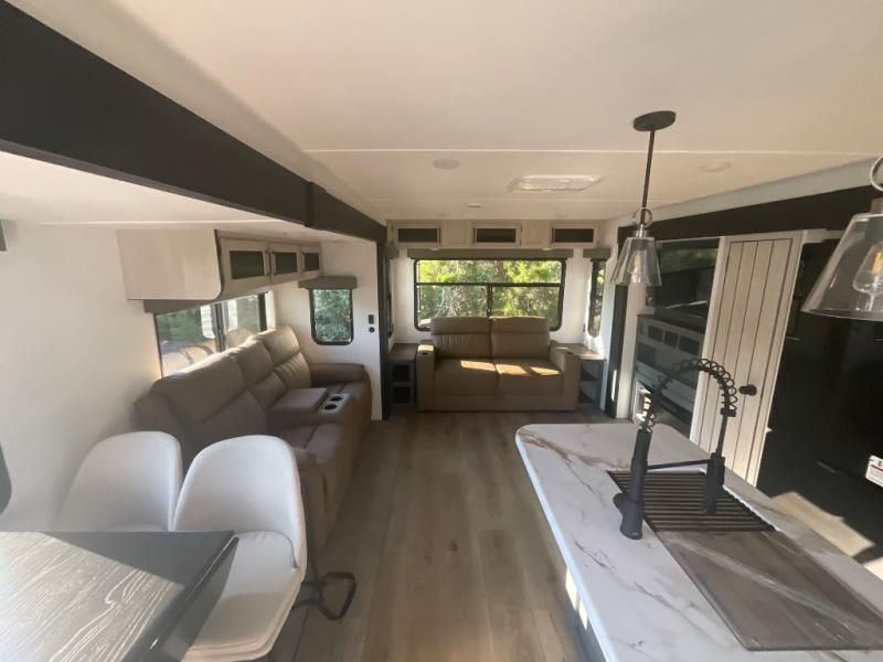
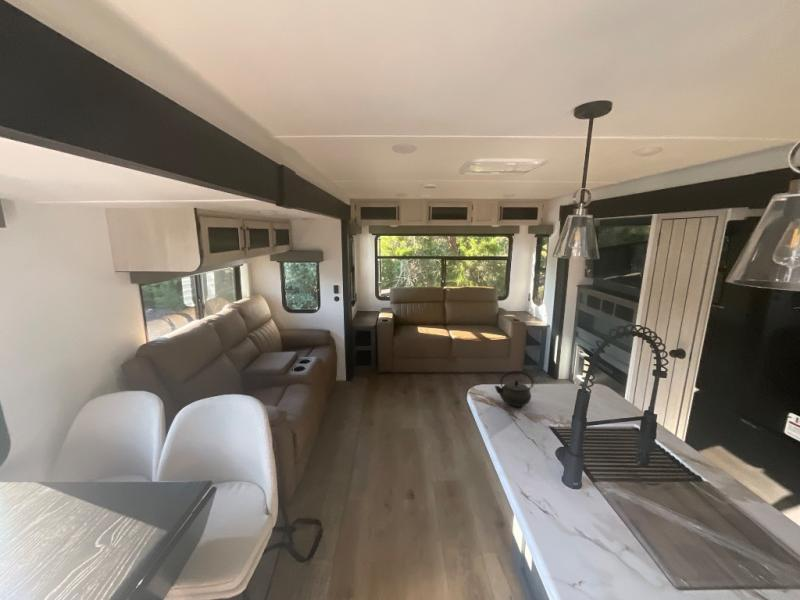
+ kettle [494,370,534,407]
